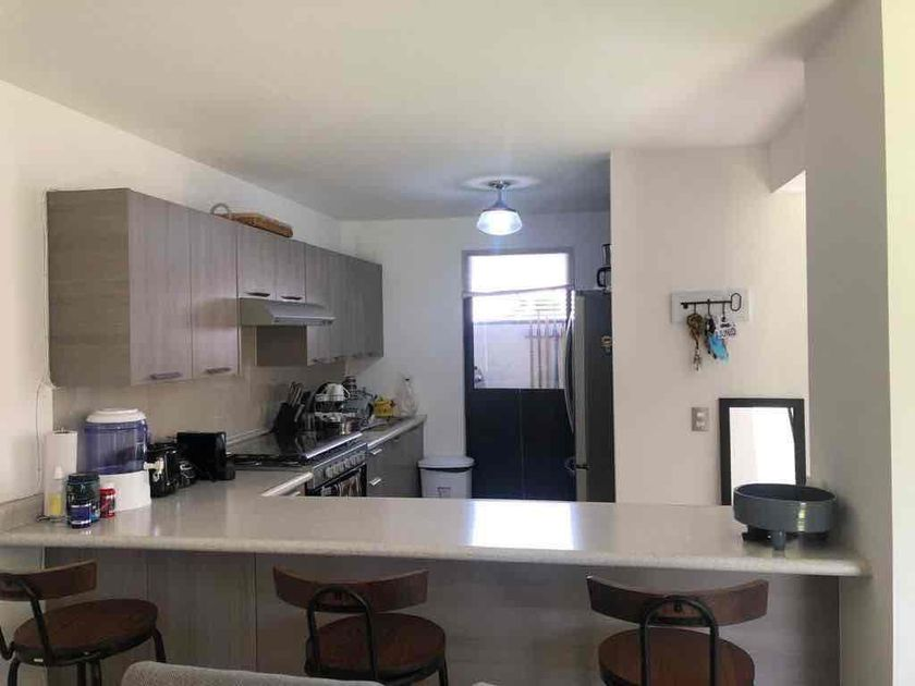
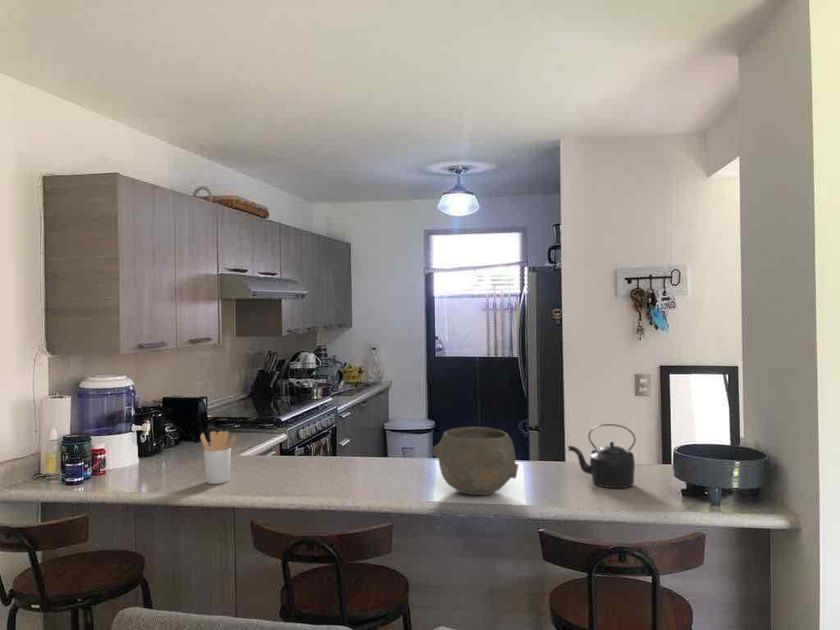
+ utensil holder [199,430,237,485]
+ bowl [432,426,519,496]
+ kettle [567,423,637,489]
